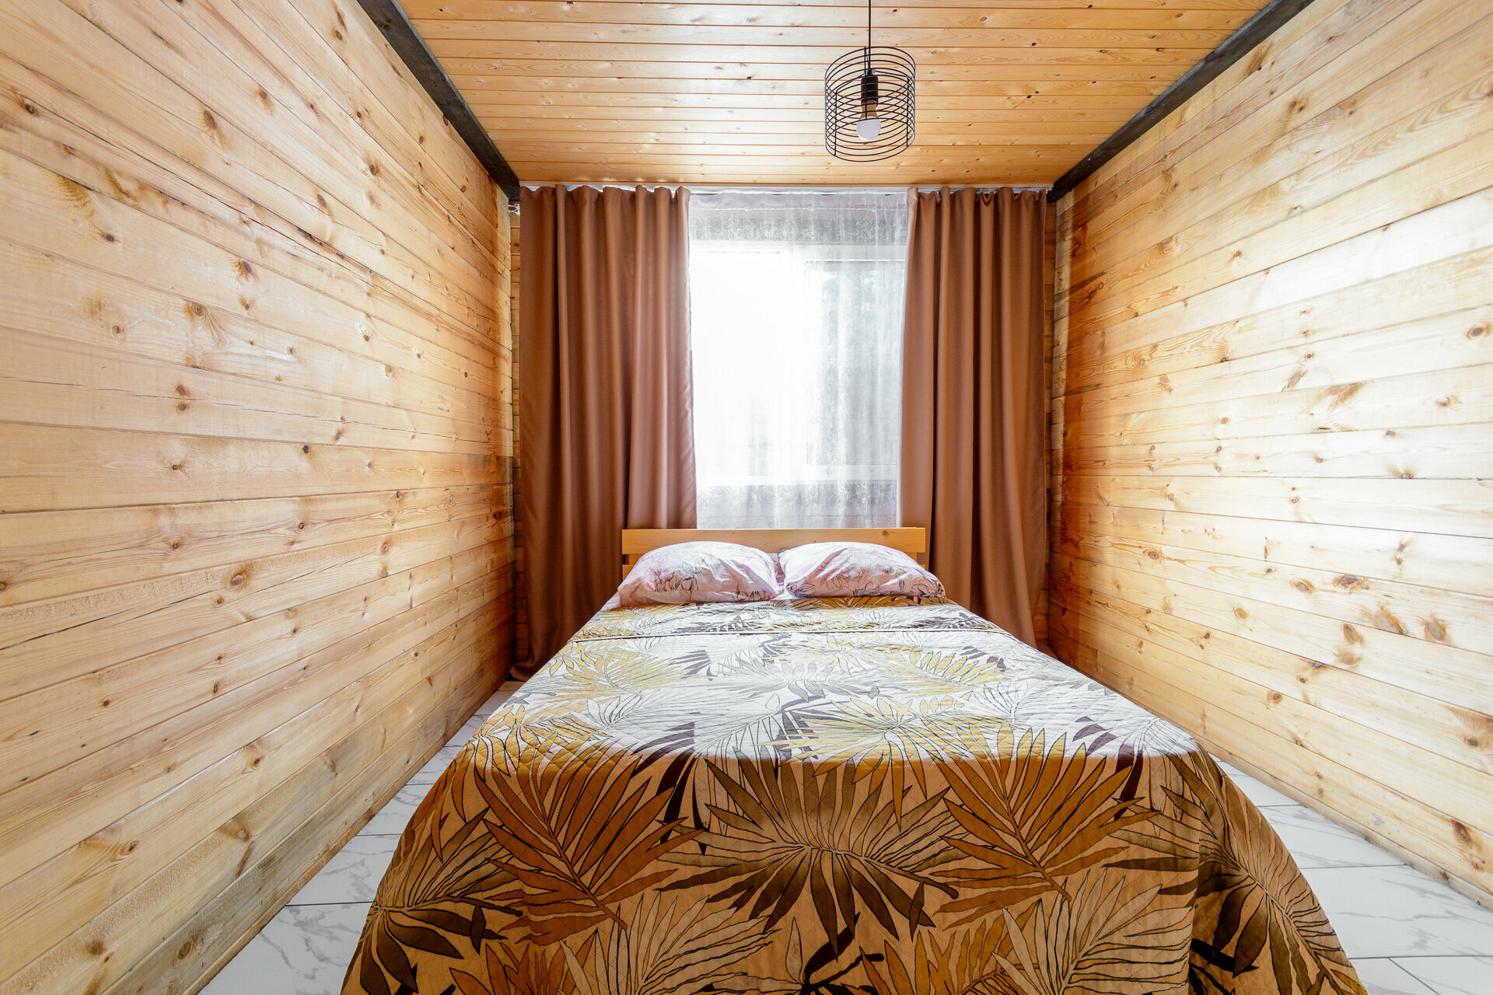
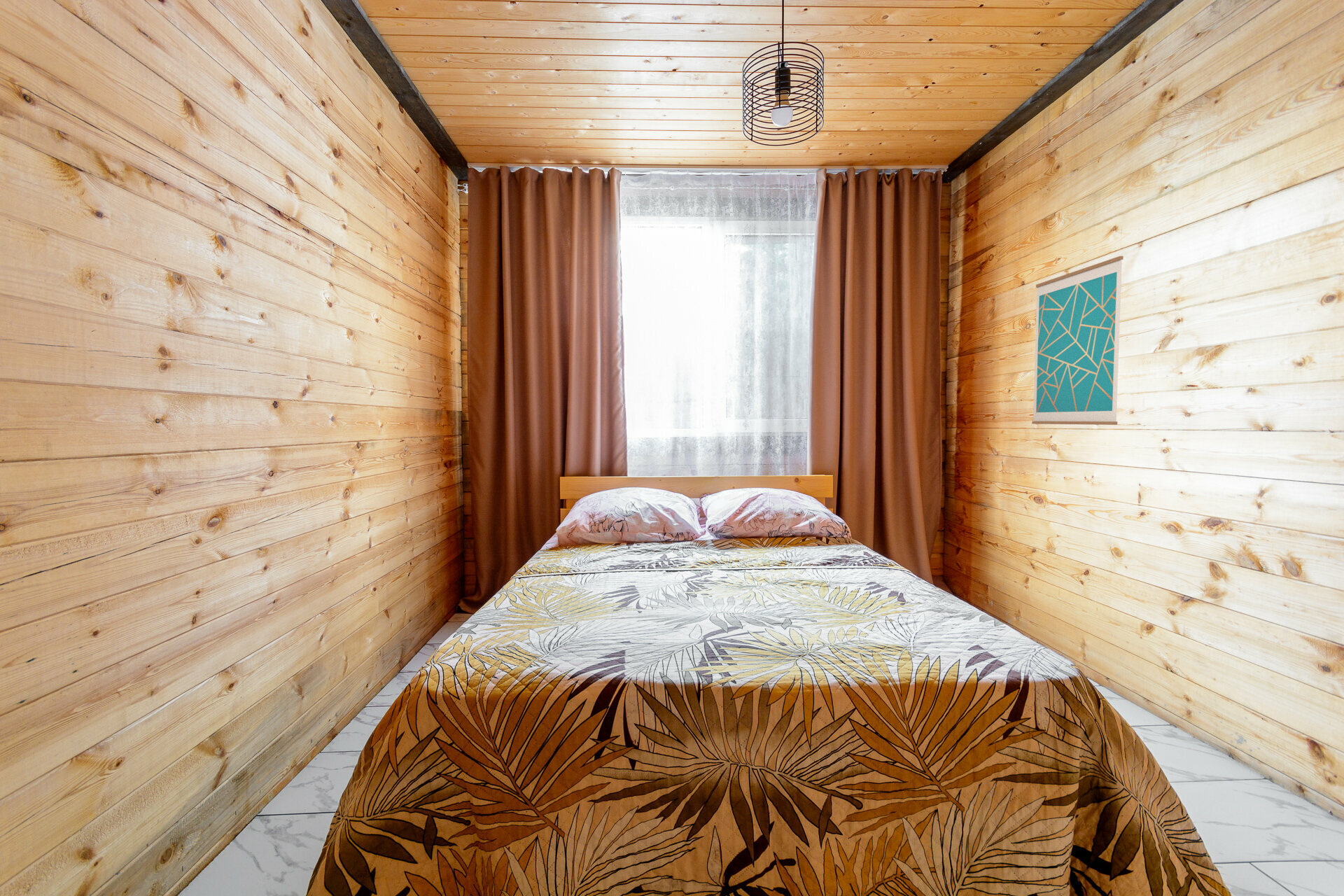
+ wall art [1032,255,1124,426]
